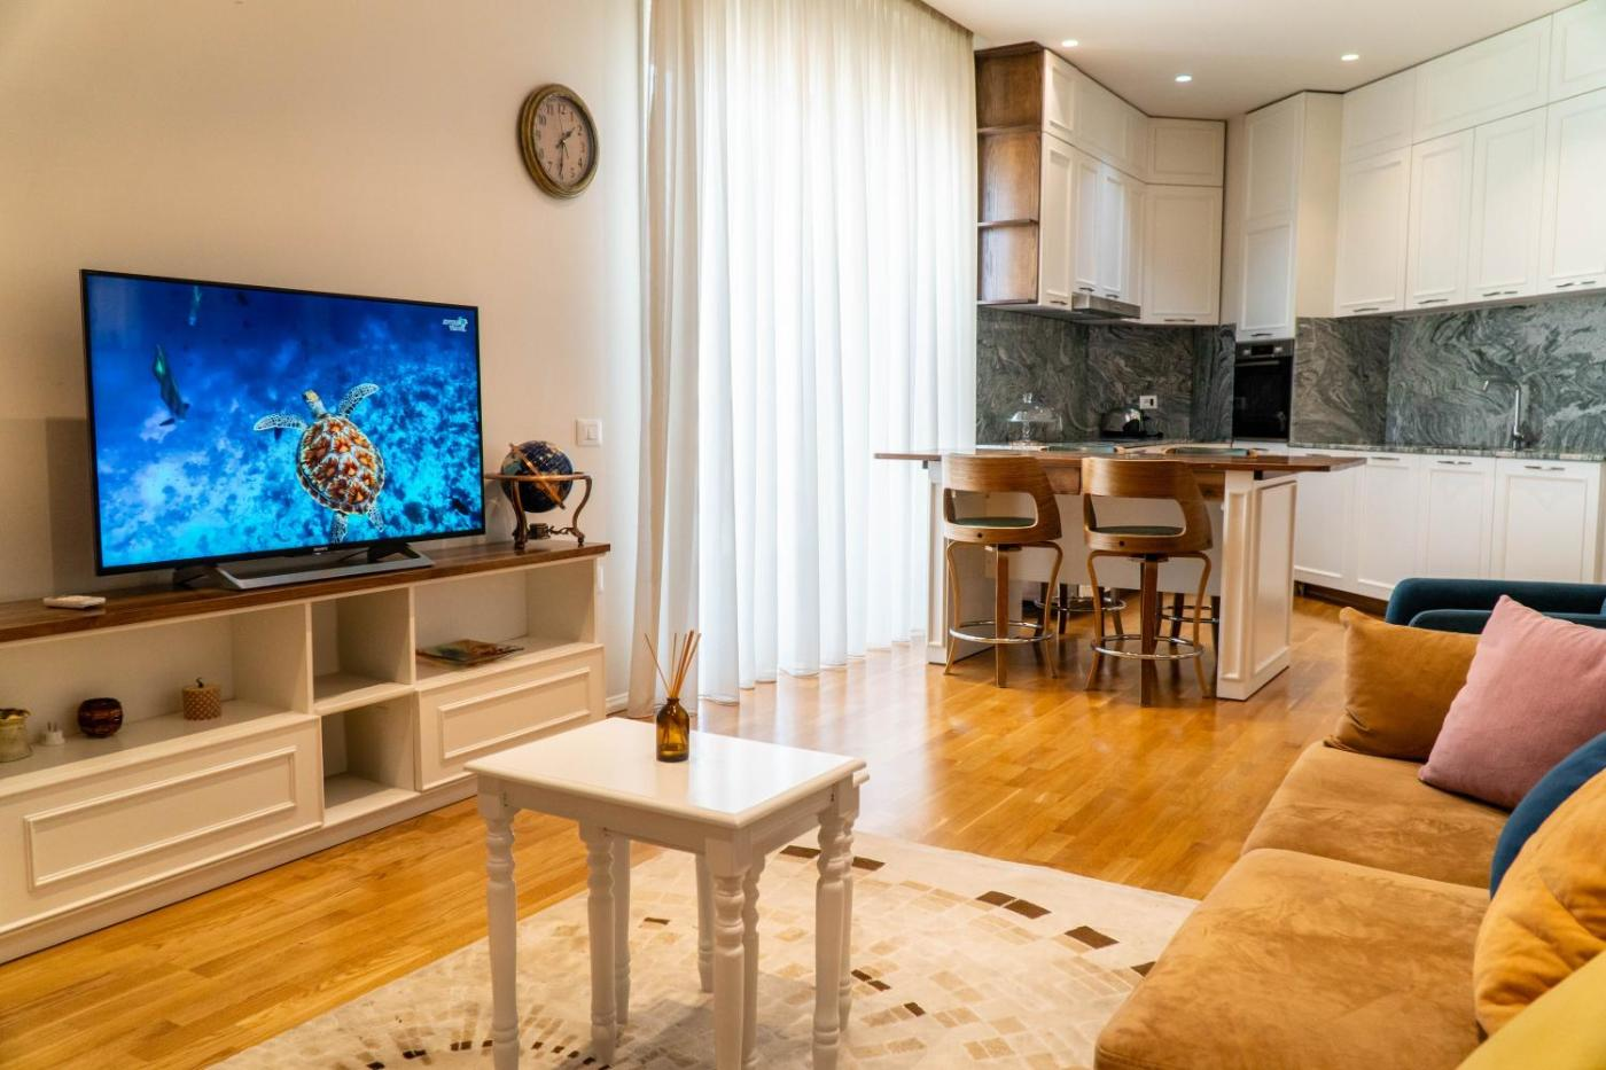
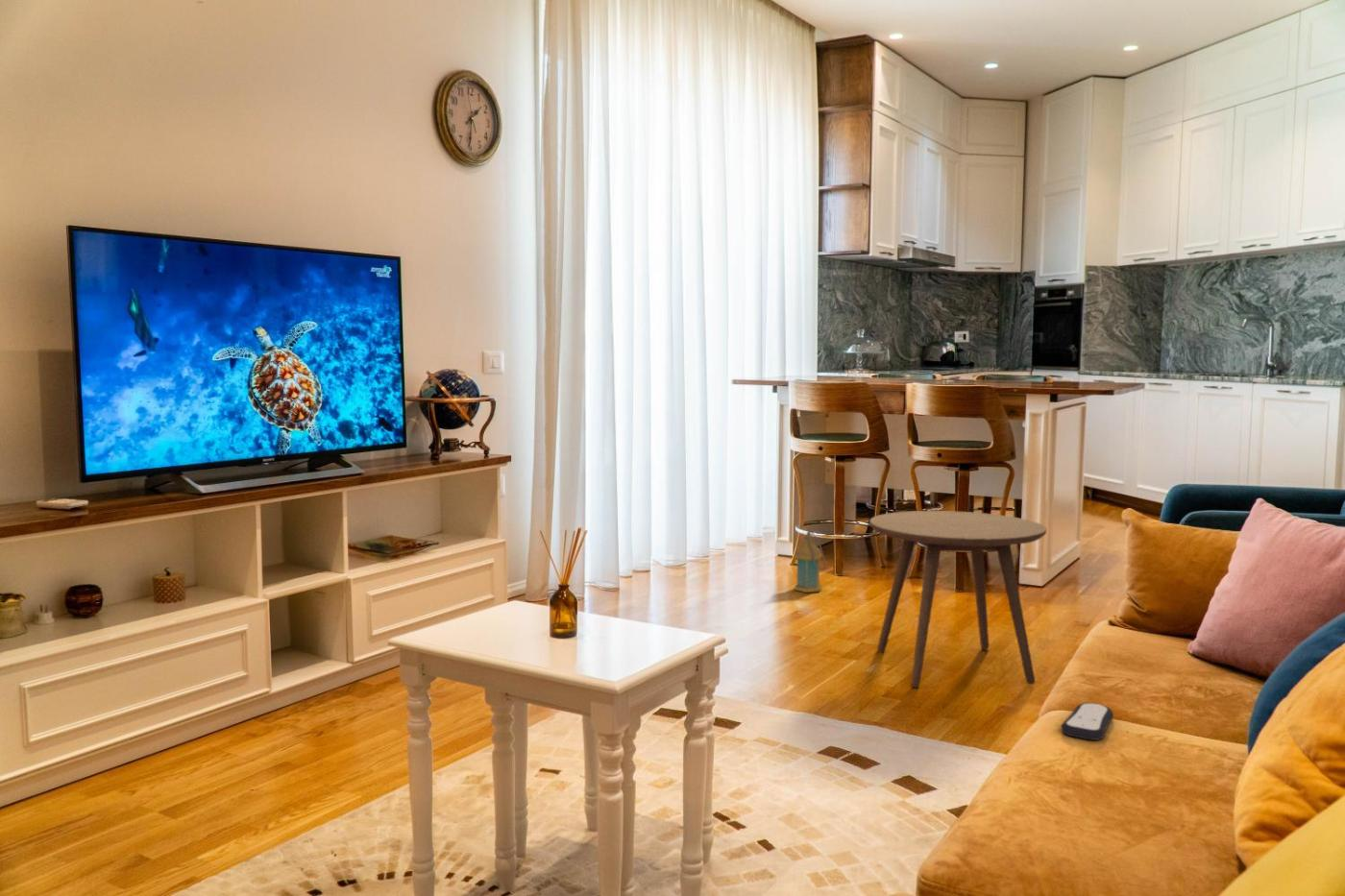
+ lantern [794,525,827,593]
+ side table [868,510,1047,689]
+ remote control [1061,702,1114,741]
